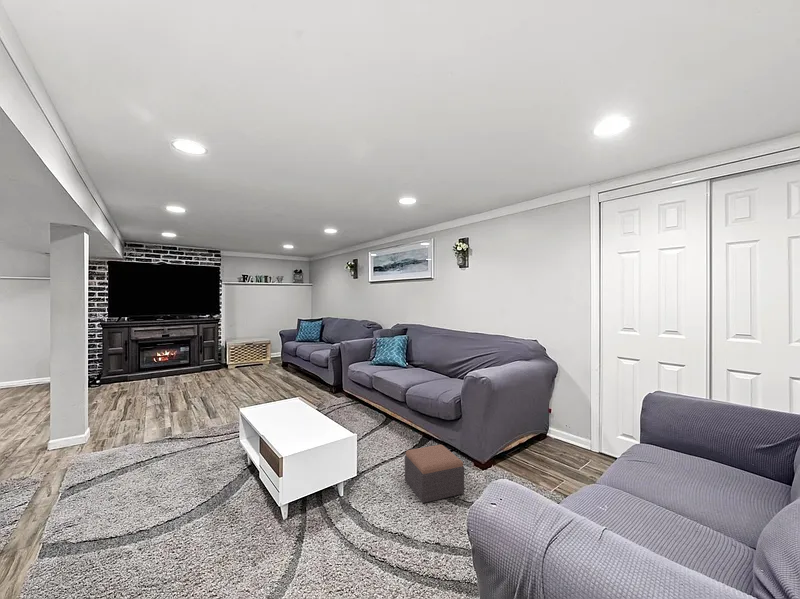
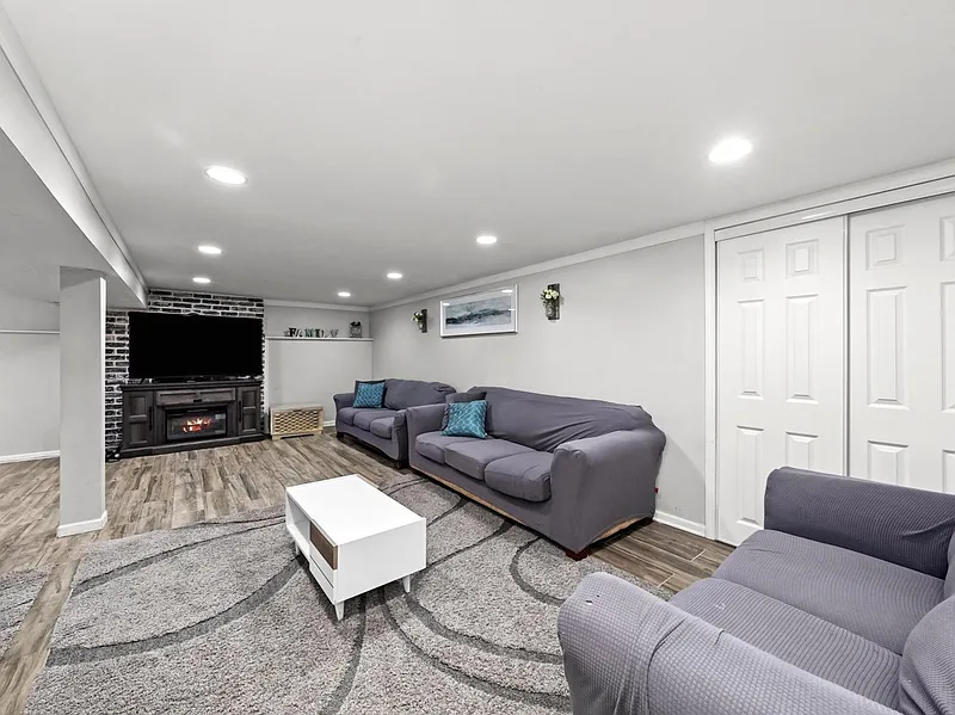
- footstool [404,444,465,504]
